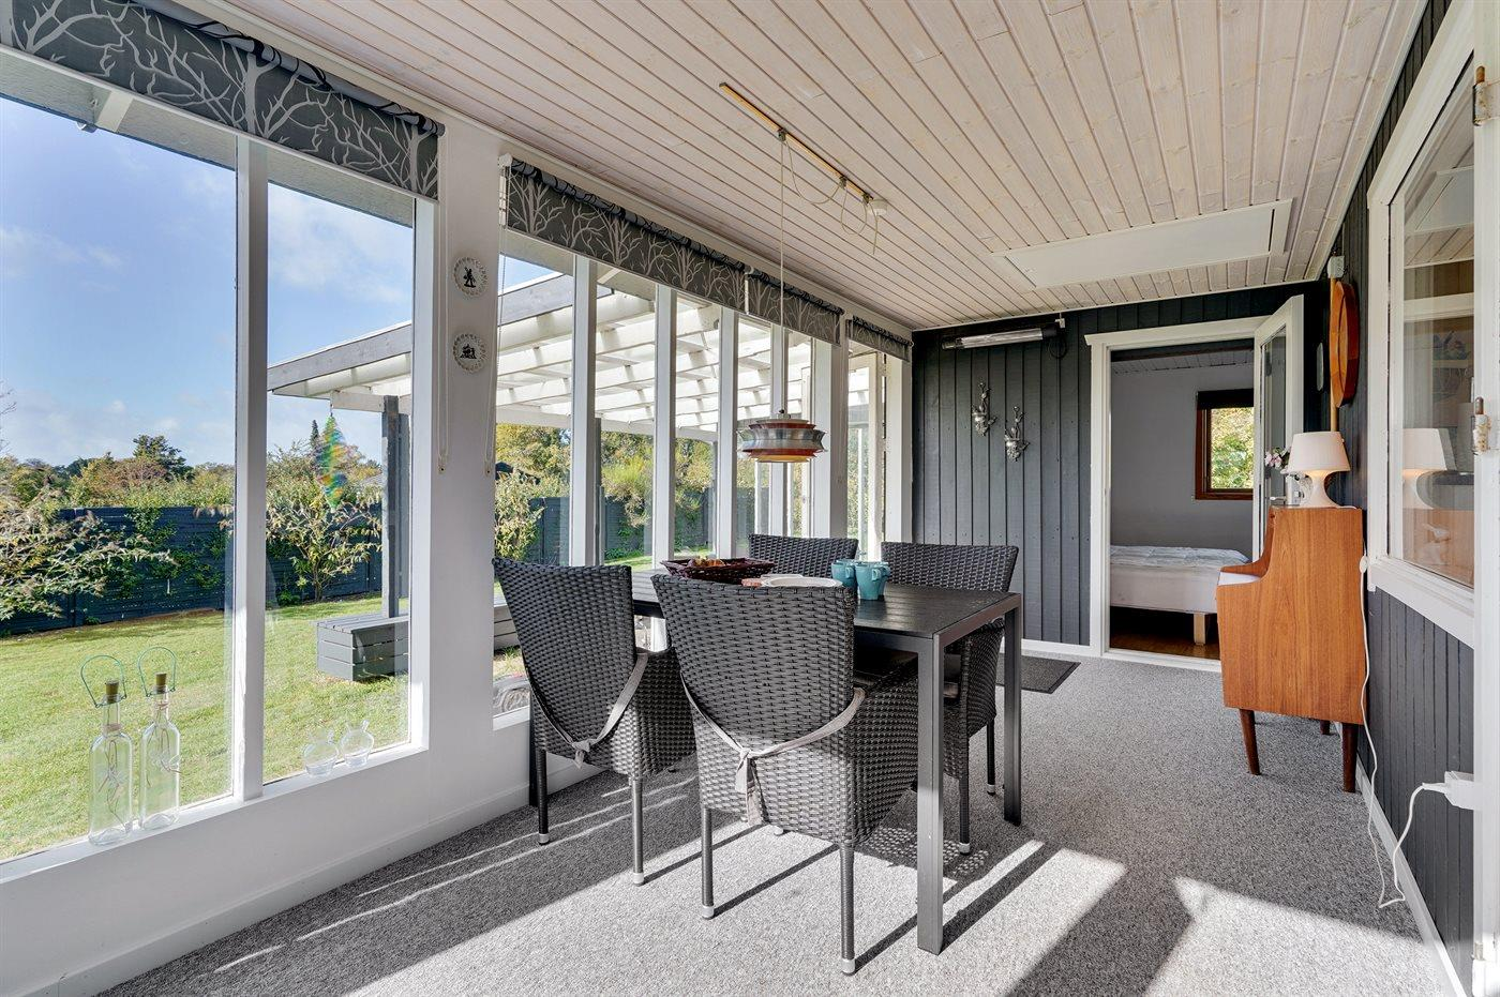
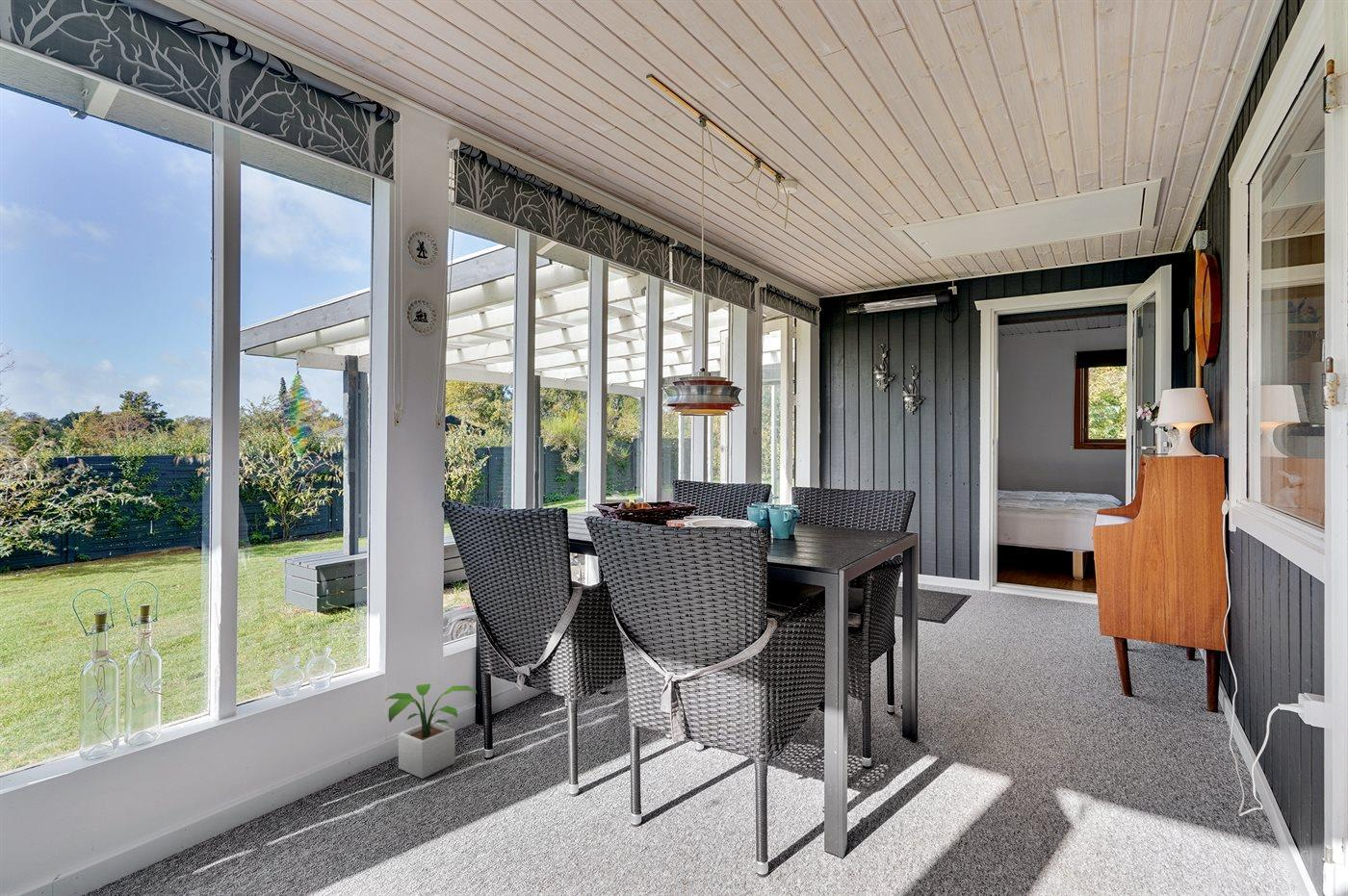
+ potted plant [384,683,479,780]
